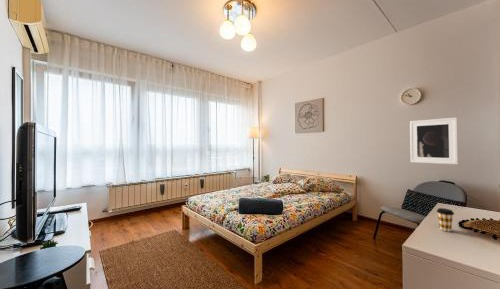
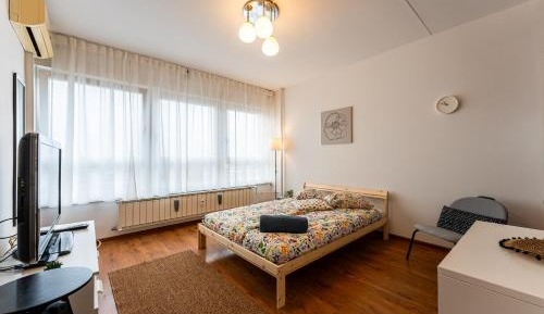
- coffee cup [436,207,455,233]
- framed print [409,116,459,165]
